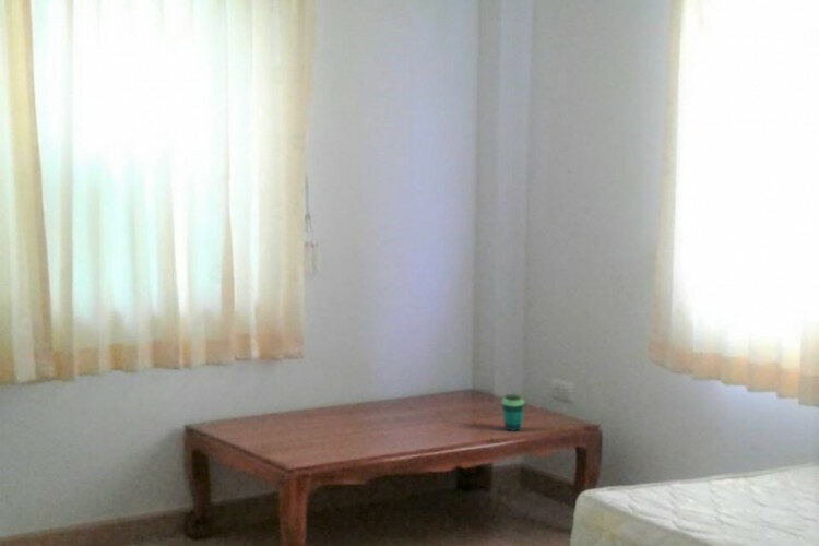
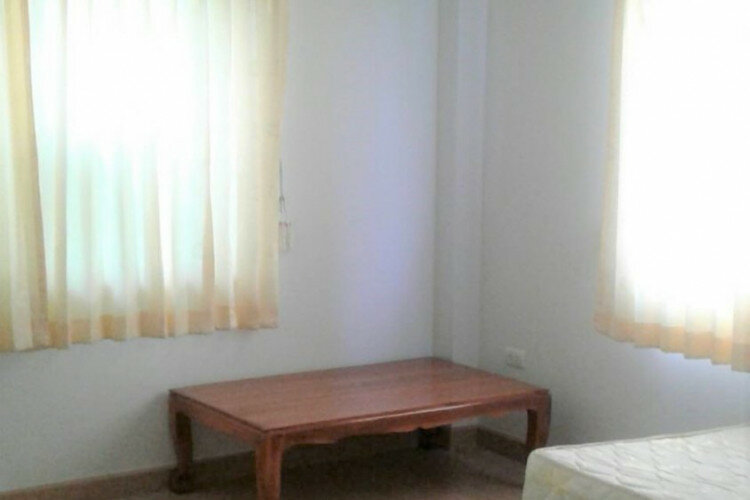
- cup [500,393,525,431]
